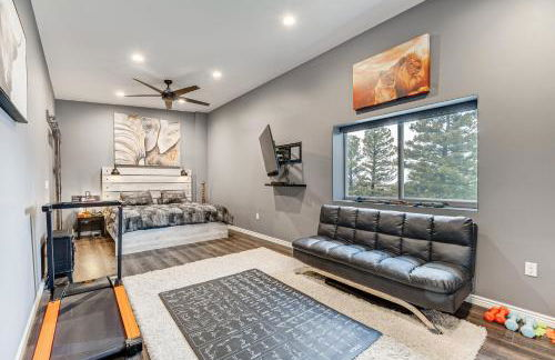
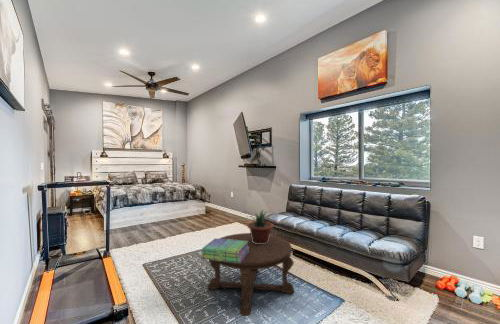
+ stack of books [200,237,249,263]
+ potted plant [241,209,277,244]
+ coffee table [207,232,295,317]
